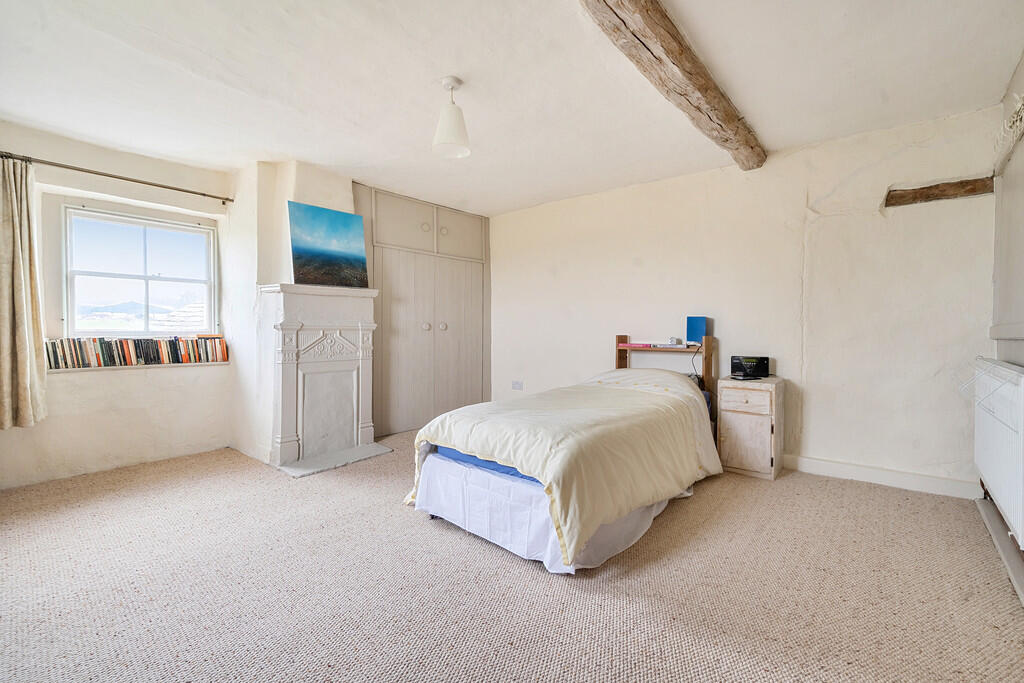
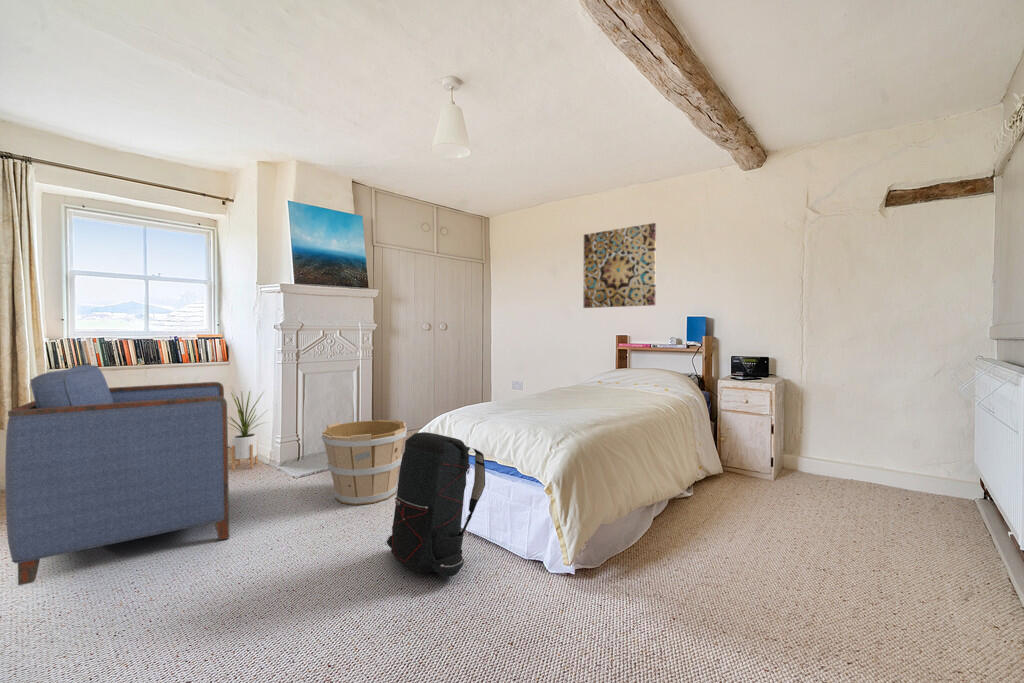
+ house plant [227,386,269,471]
+ backpack [384,431,486,577]
+ wall art [582,222,657,309]
+ armchair [4,364,230,587]
+ wooden bucket [321,418,408,506]
